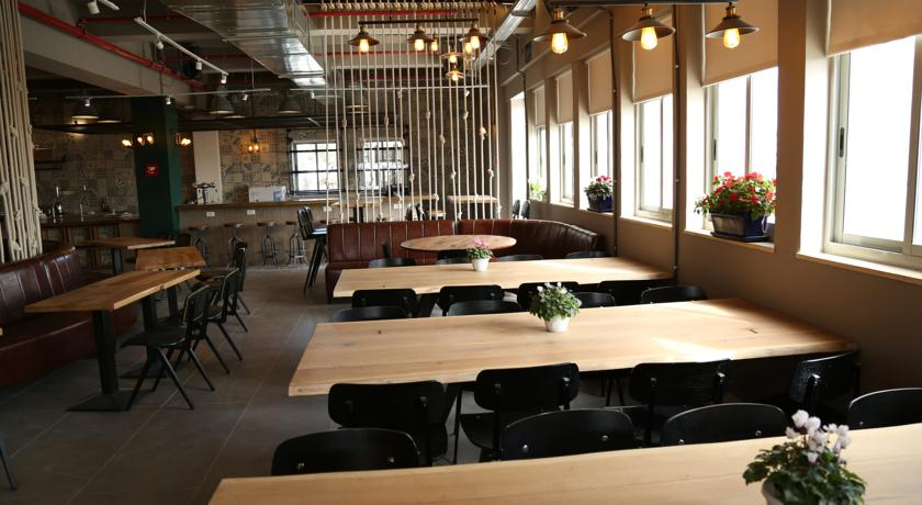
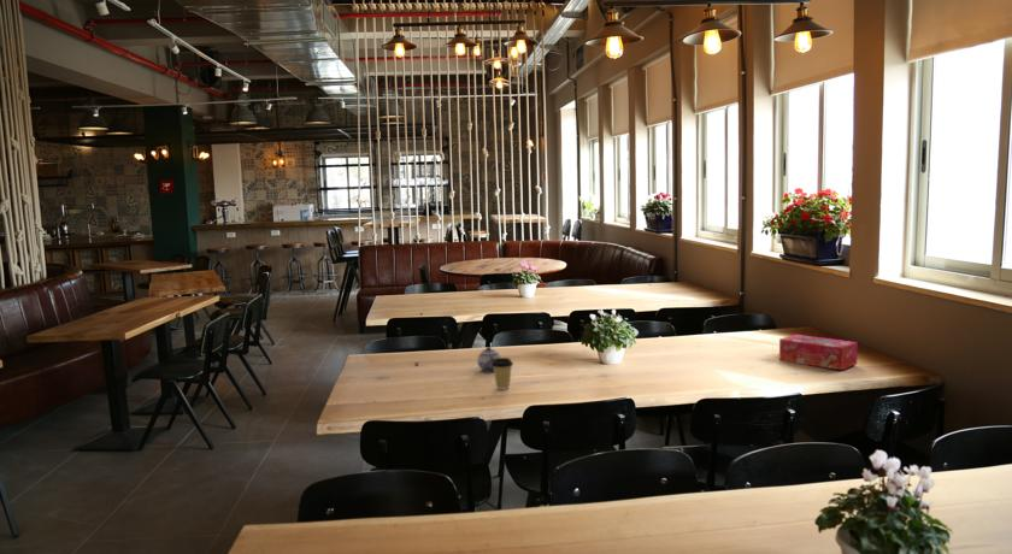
+ coffee cup [492,356,514,391]
+ teapot [476,346,502,373]
+ tissue box [778,334,859,371]
